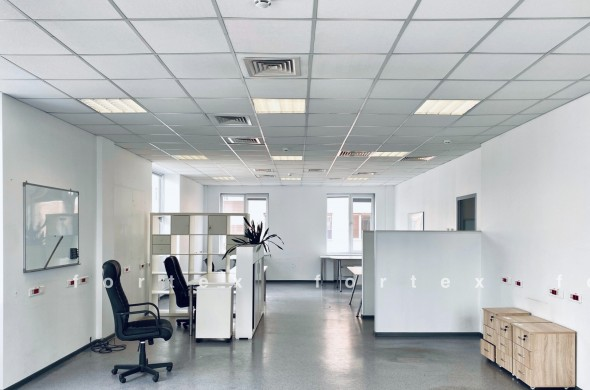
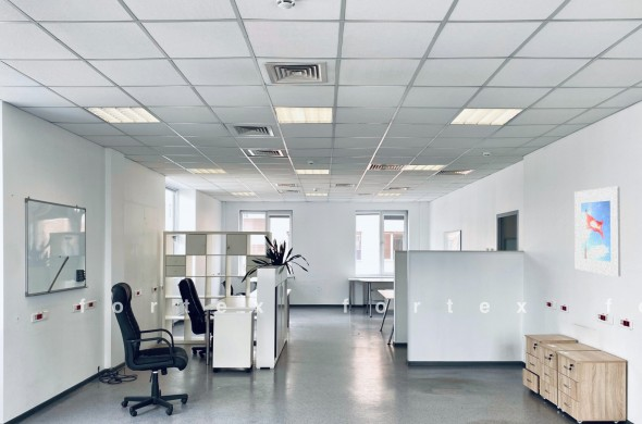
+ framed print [573,186,621,277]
